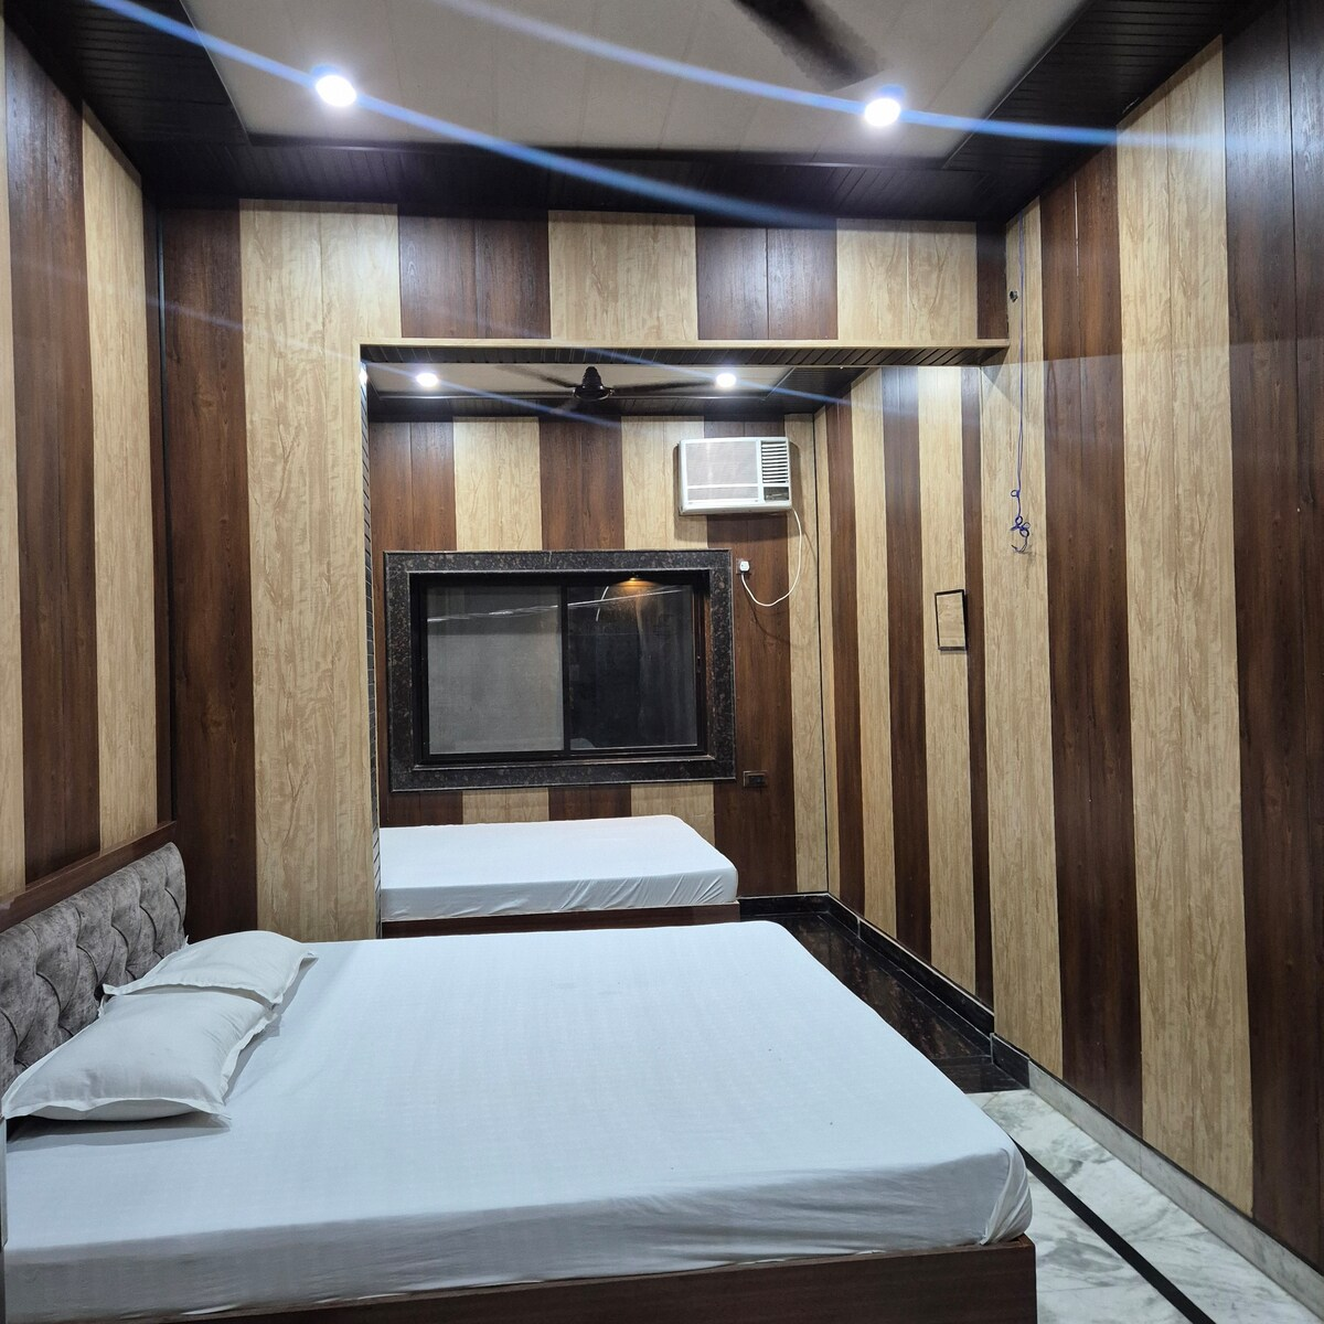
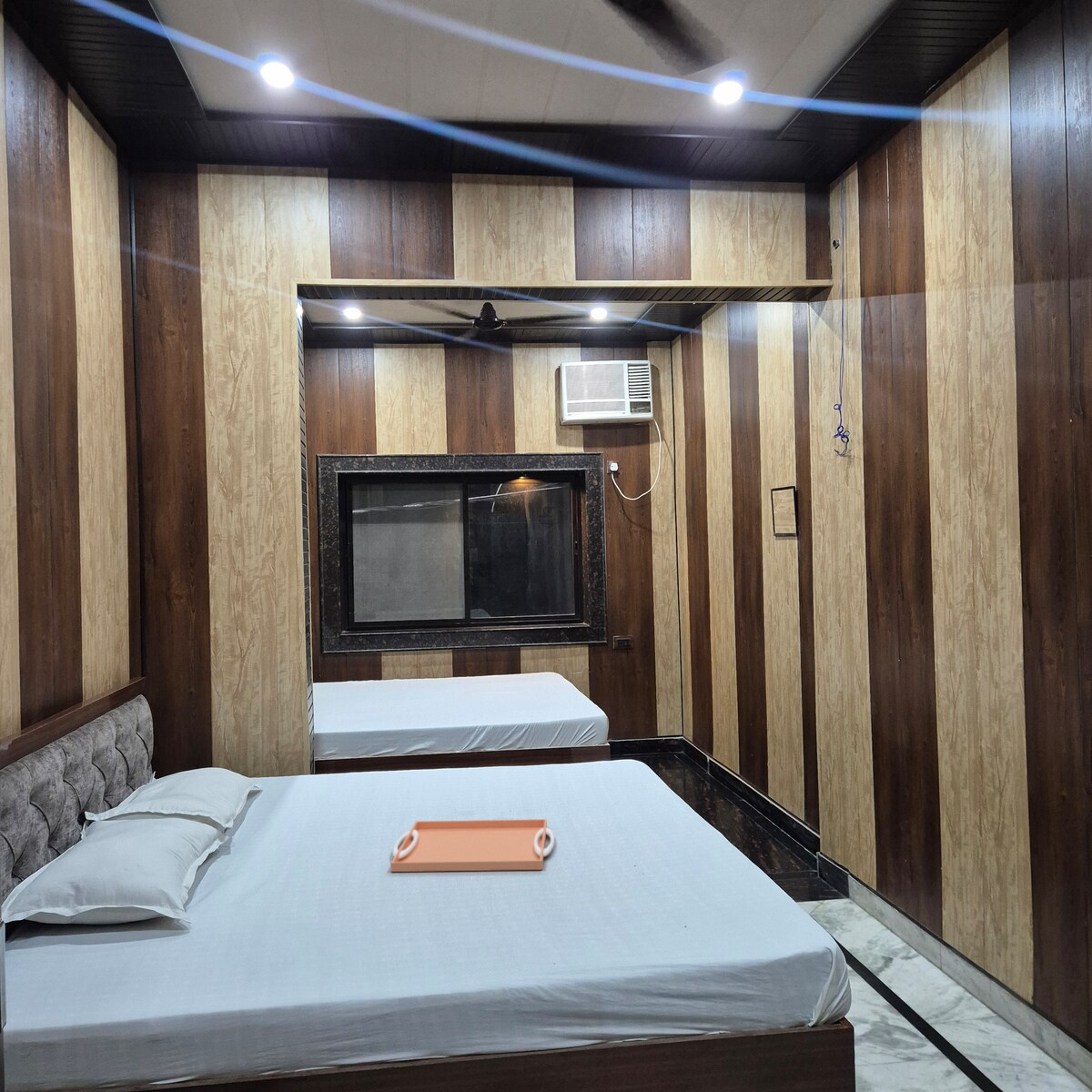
+ serving tray [389,818,555,873]
